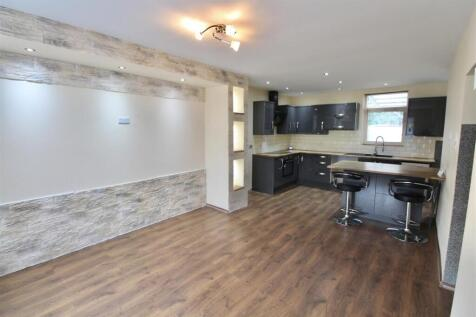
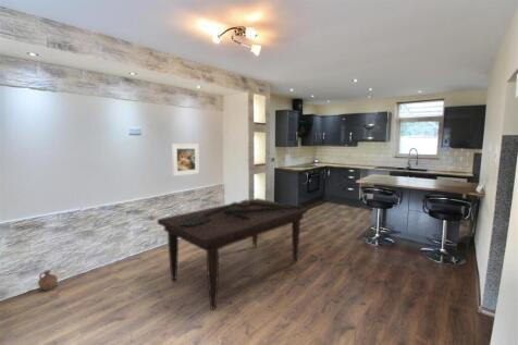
+ ceramic jug [37,269,59,292]
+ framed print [171,143,200,177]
+ dining table [157,197,309,310]
